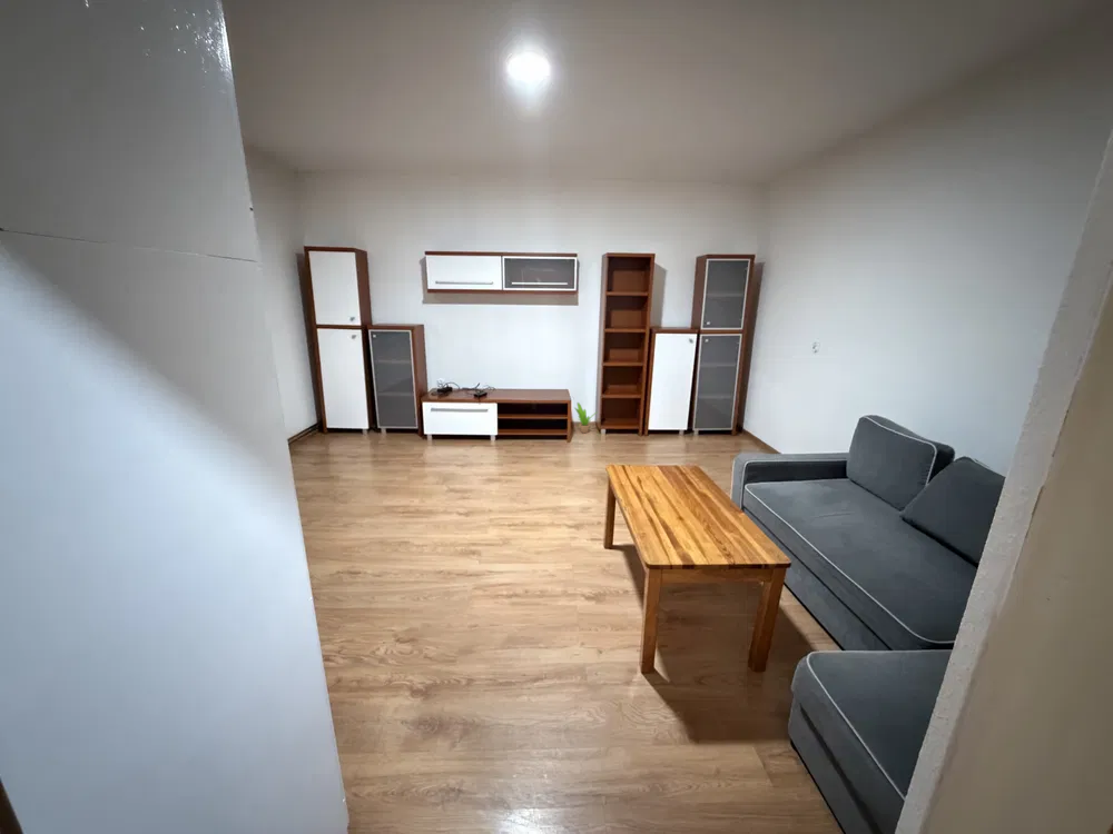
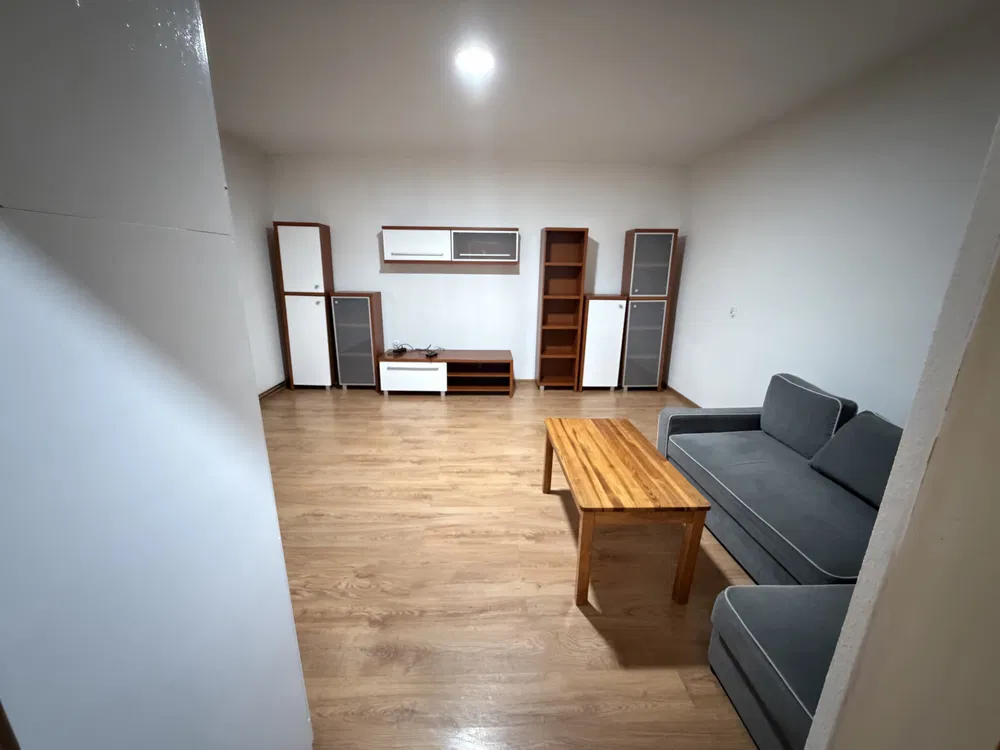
- potted plant [573,401,599,434]
